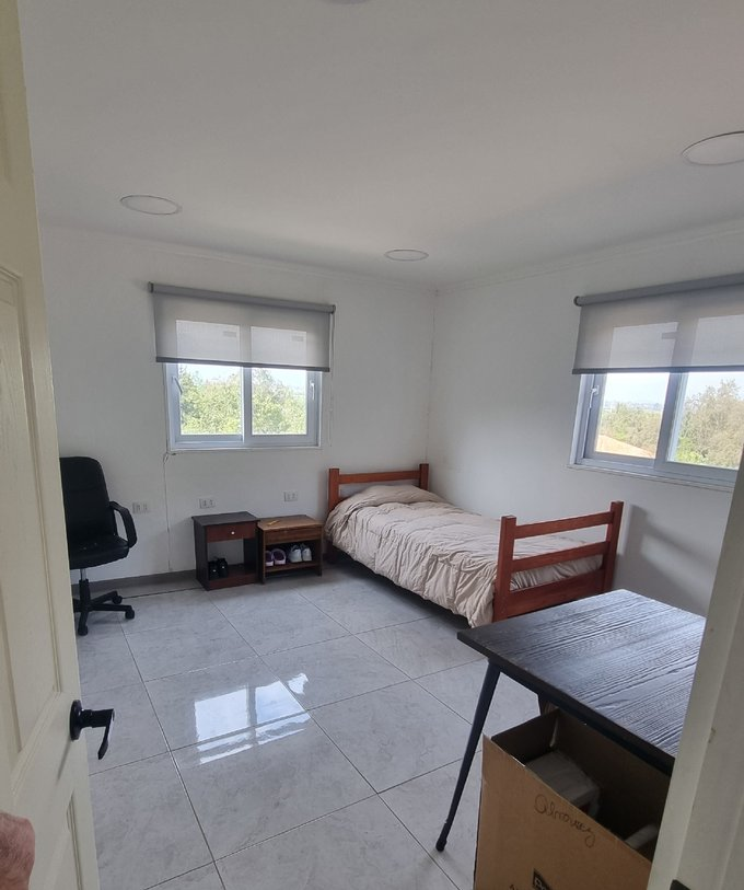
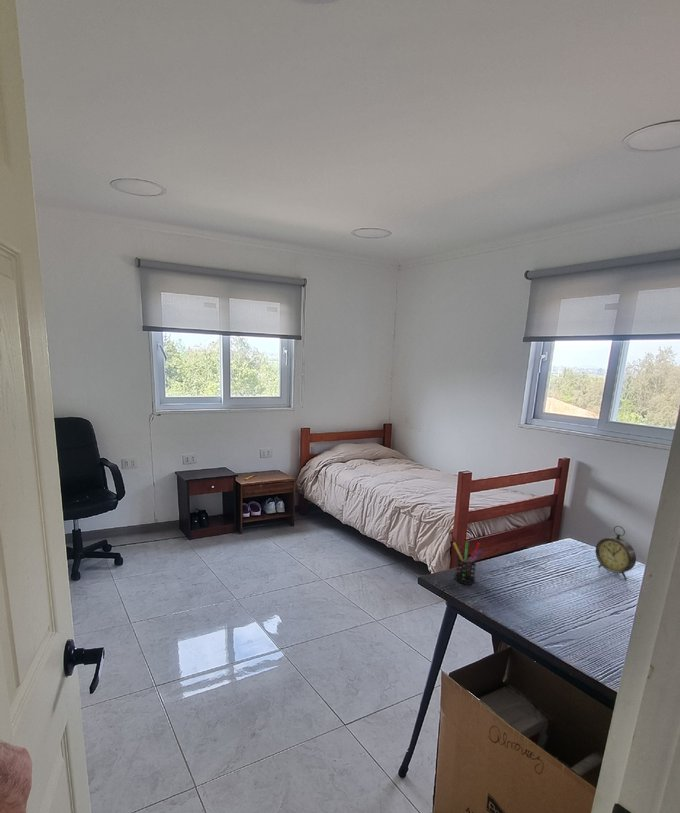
+ alarm clock [594,525,637,581]
+ pen holder [452,541,484,586]
